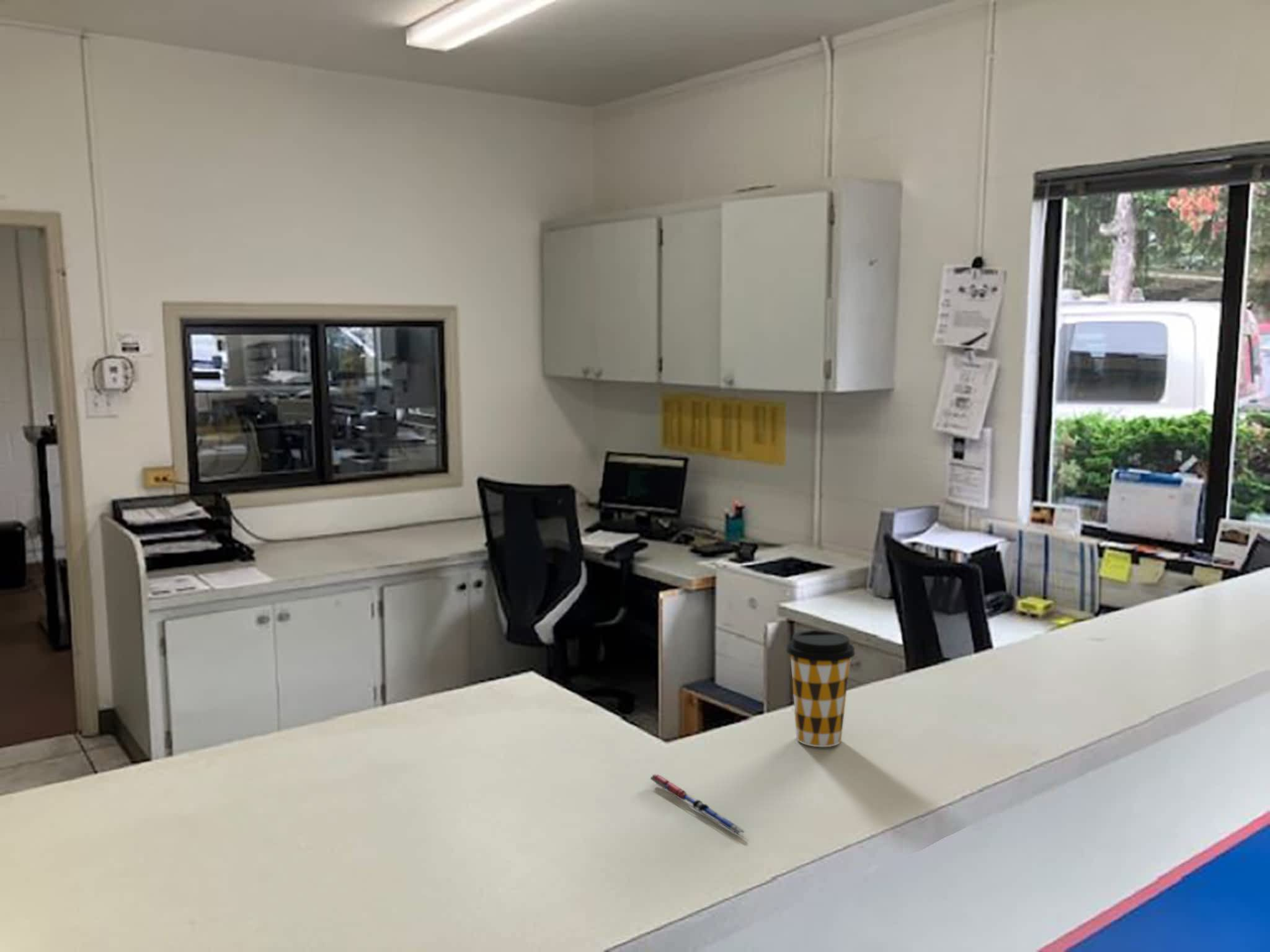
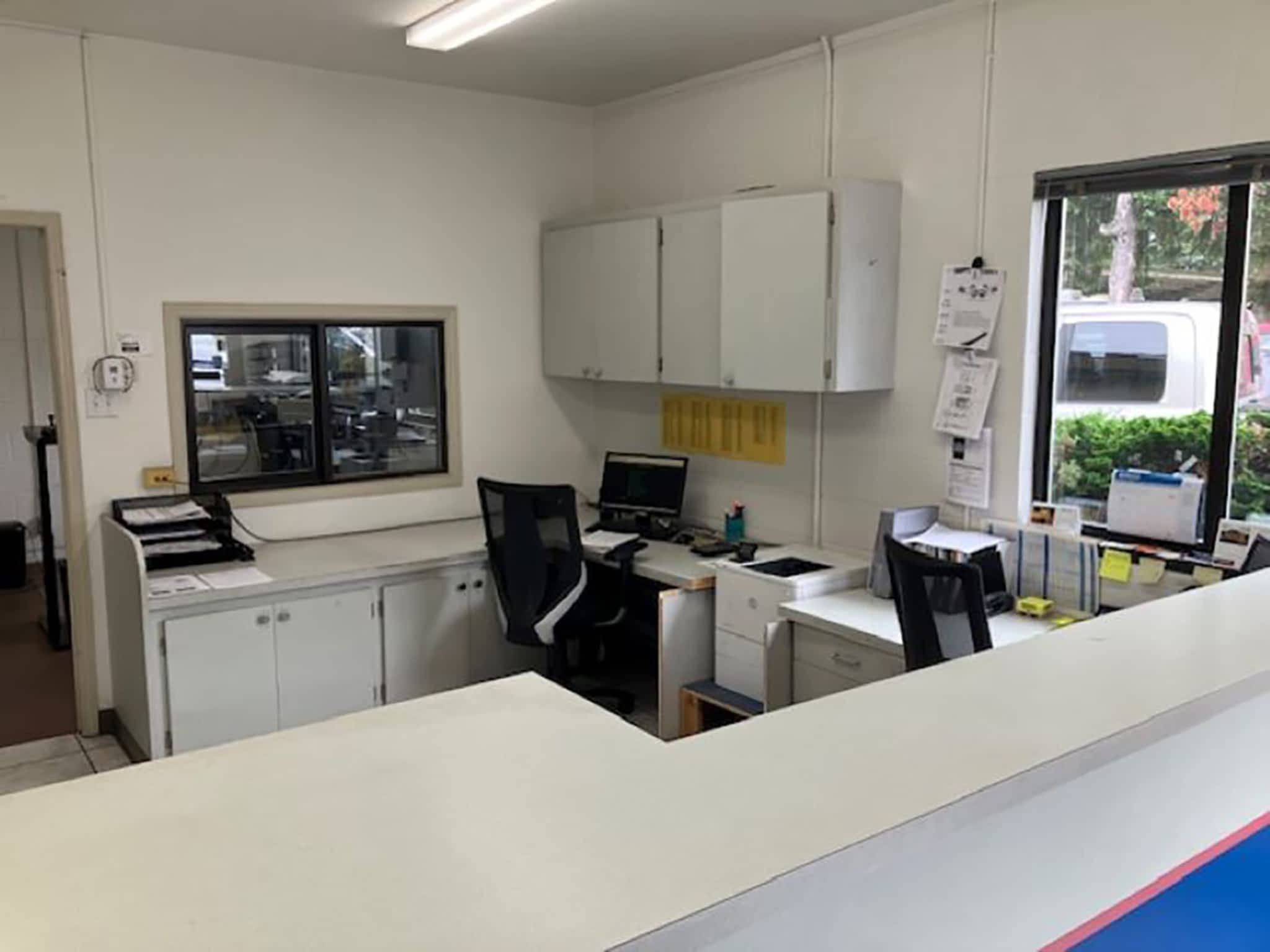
- coffee cup [786,630,856,747]
- pen [649,774,747,836]
